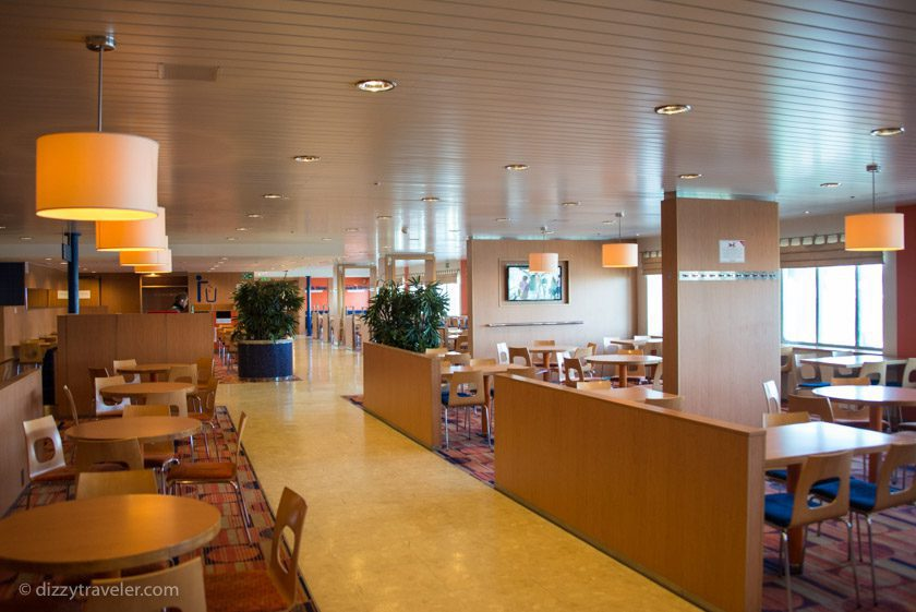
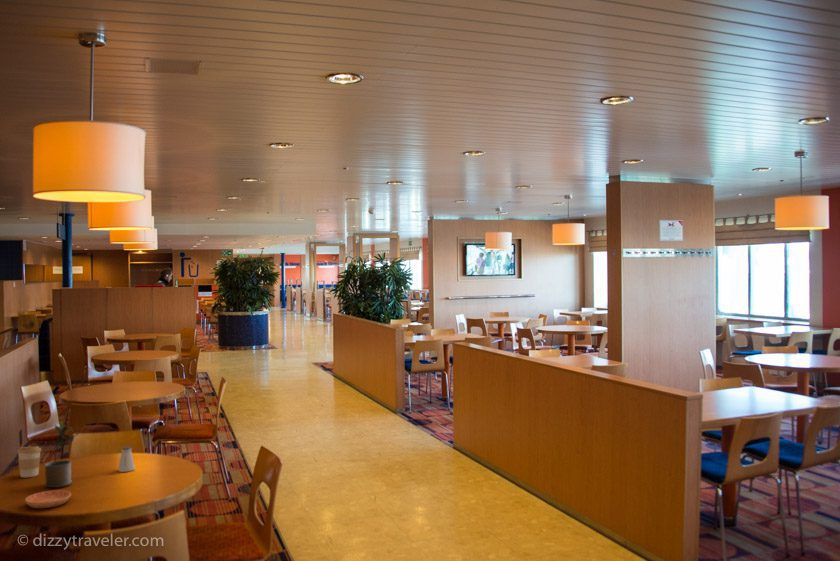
+ potted plant [44,420,80,489]
+ coffee cup [16,445,42,478]
+ saltshaker [117,446,136,473]
+ saucer [24,489,72,509]
